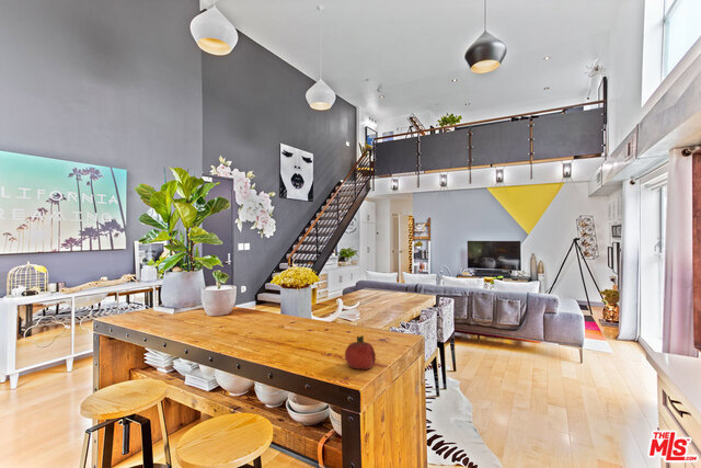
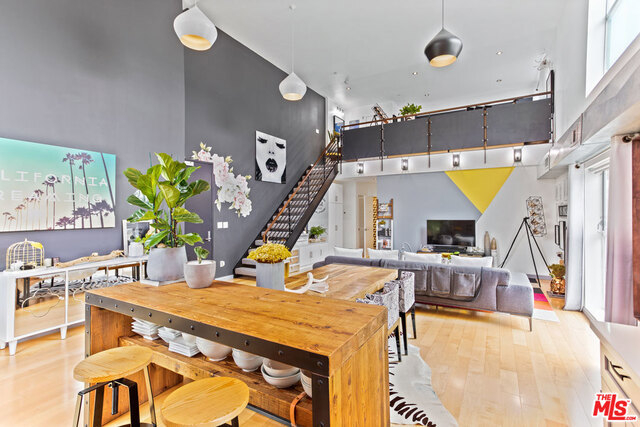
- fruit [344,334,377,370]
